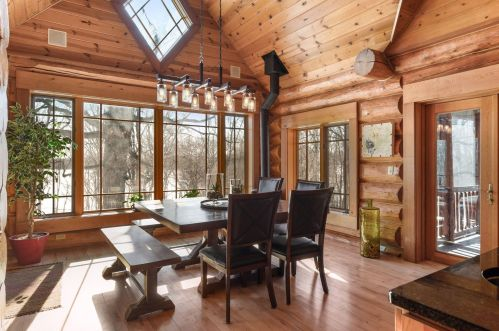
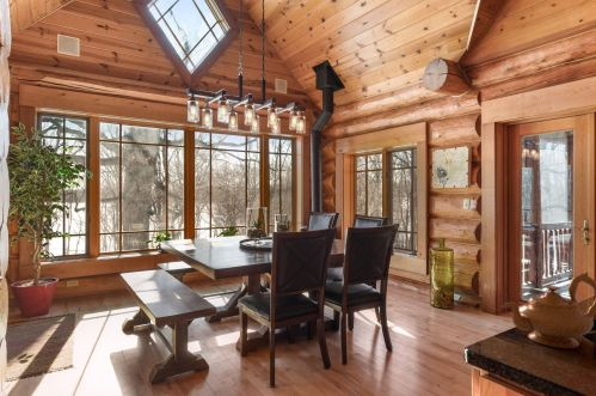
+ teapot [499,270,596,349]
